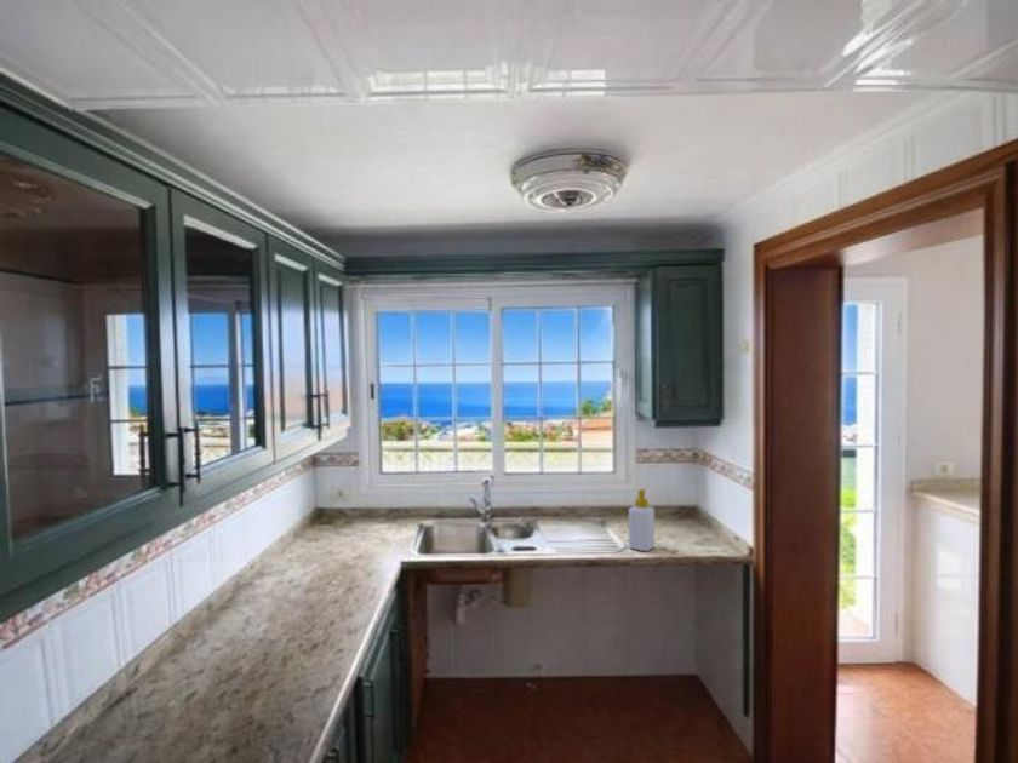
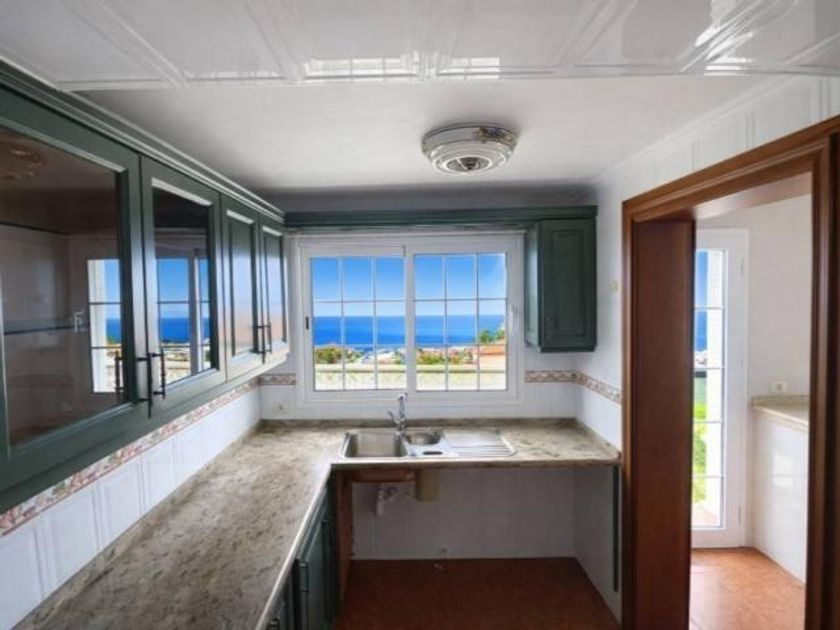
- soap bottle [628,487,656,552]
